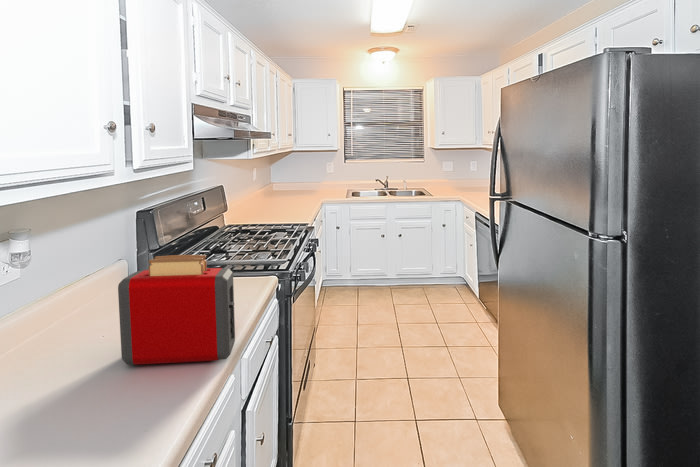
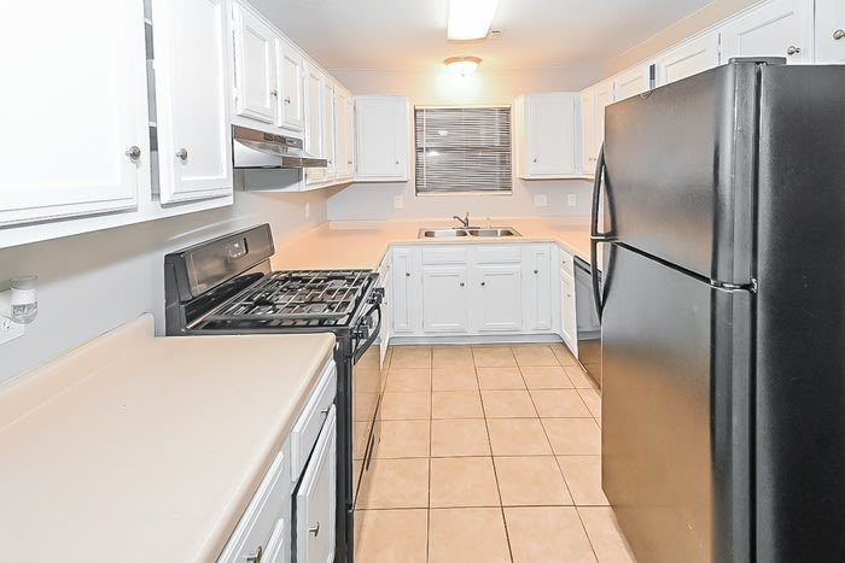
- toaster [117,254,236,365]
